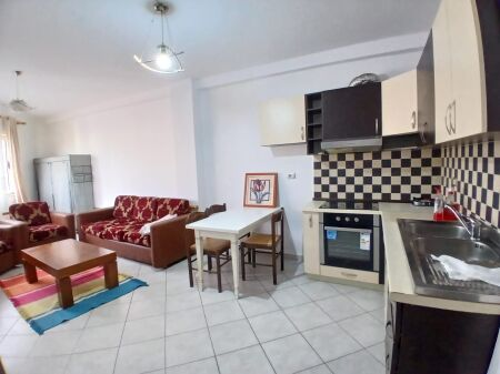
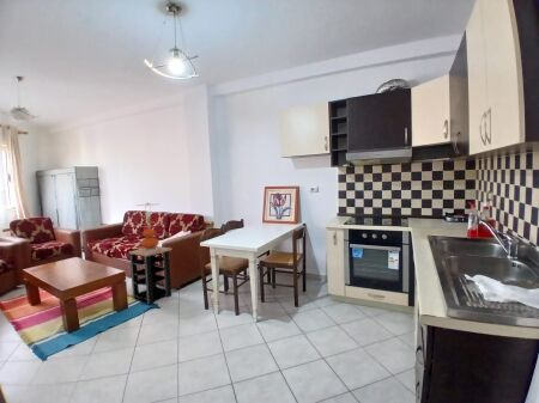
+ side table [127,245,174,305]
+ table lamp [133,202,164,251]
